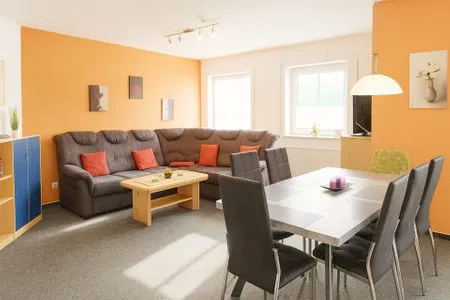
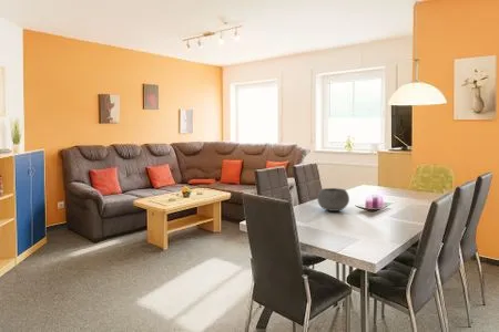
+ bowl [316,187,350,212]
